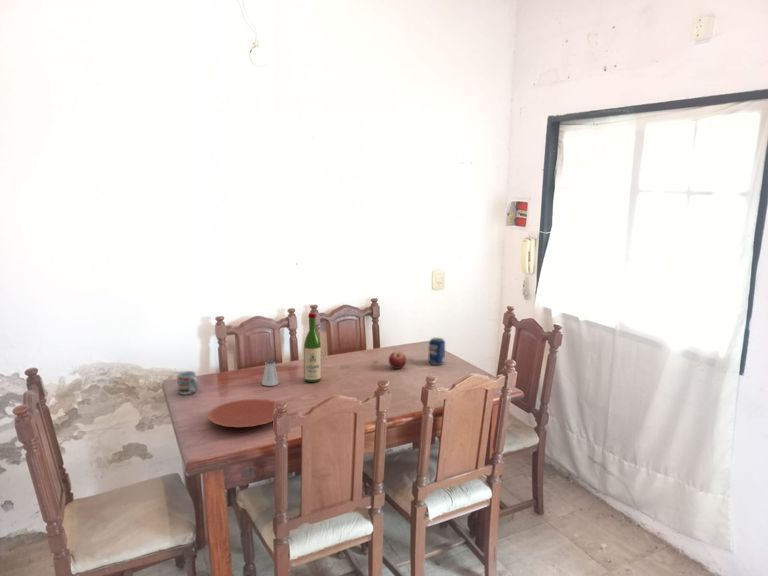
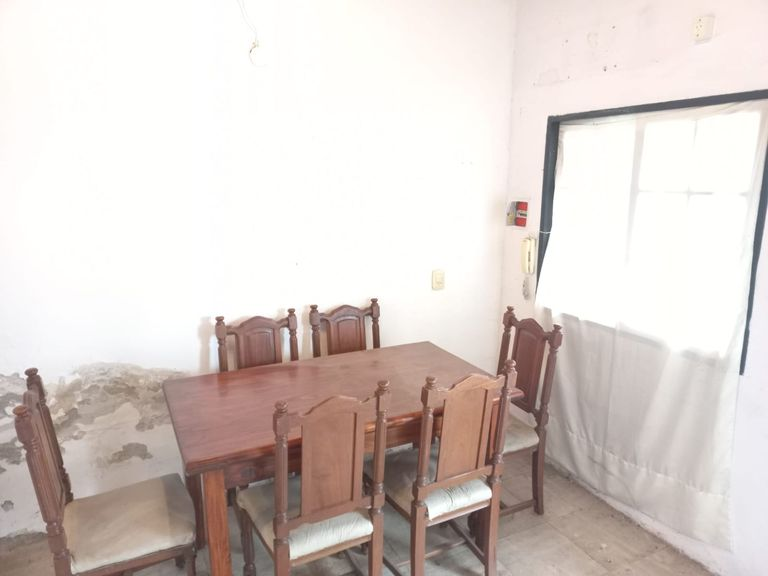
- cup [176,370,199,395]
- wine bottle [303,312,322,383]
- beverage can [427,337,446,366]
- fruit [388,351,407,370]
- plate [207,398,277,428]
- saltshaker [261,359,280,387]
